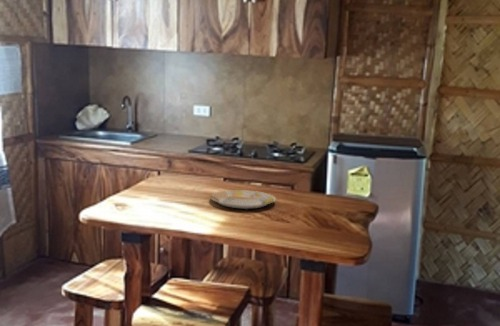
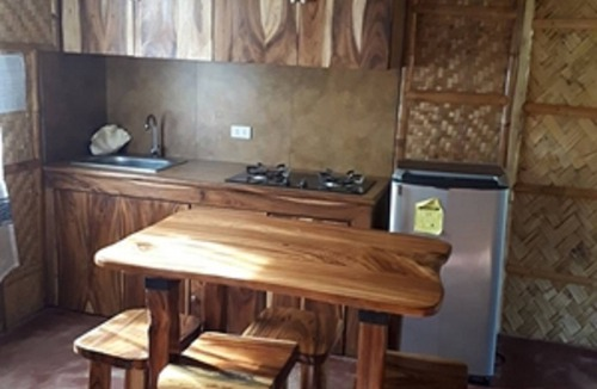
- plate [209,189,277,210]
